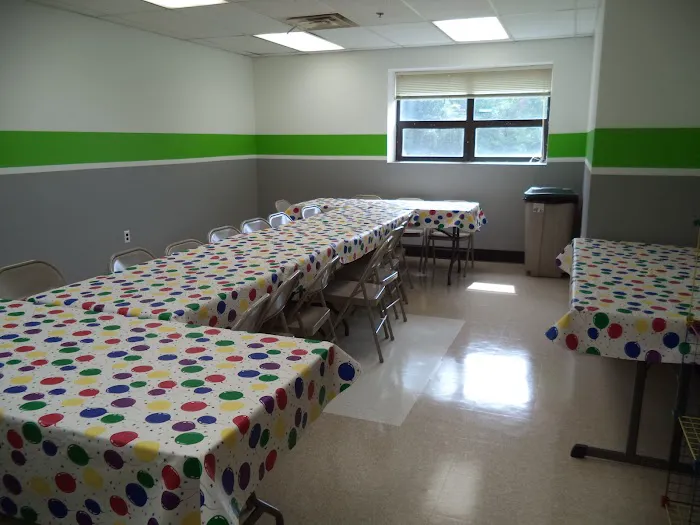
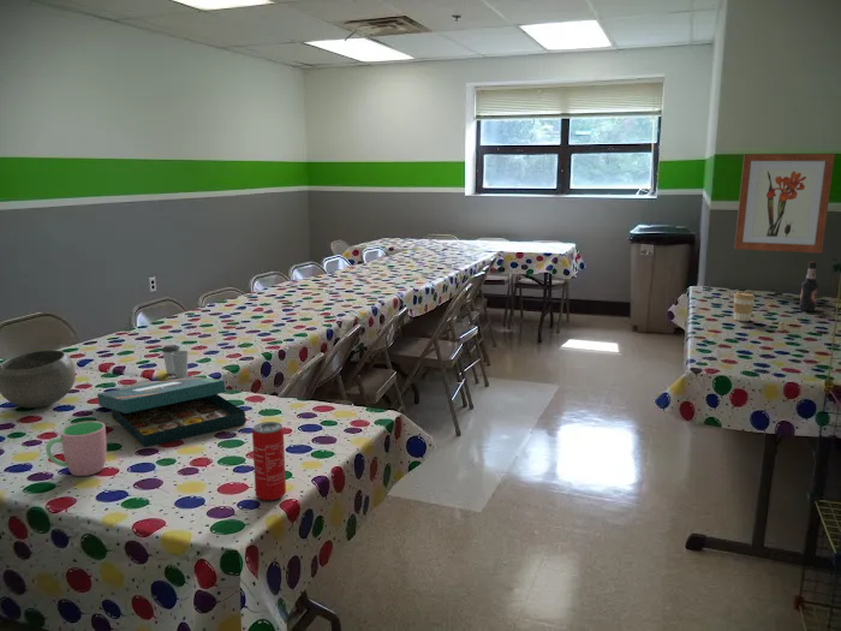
+ beverage can [251,421,287,501]
+ coffee cup [733,291,757,322]
+ board game [96,375,246,448]
+ bowl [0,349,77,409]
+ paper cup [160,344,190,379]
+ wall art [734,153,836,254]
+ cup [44,419,108,477]
+ bottle [798,261,819,312]
